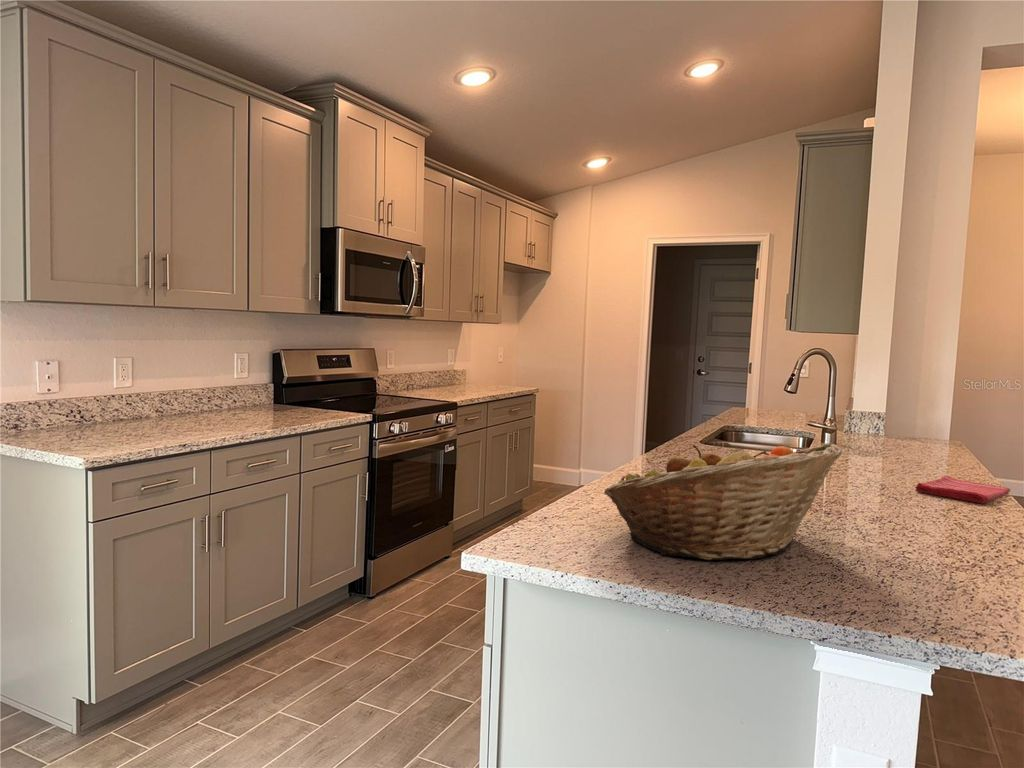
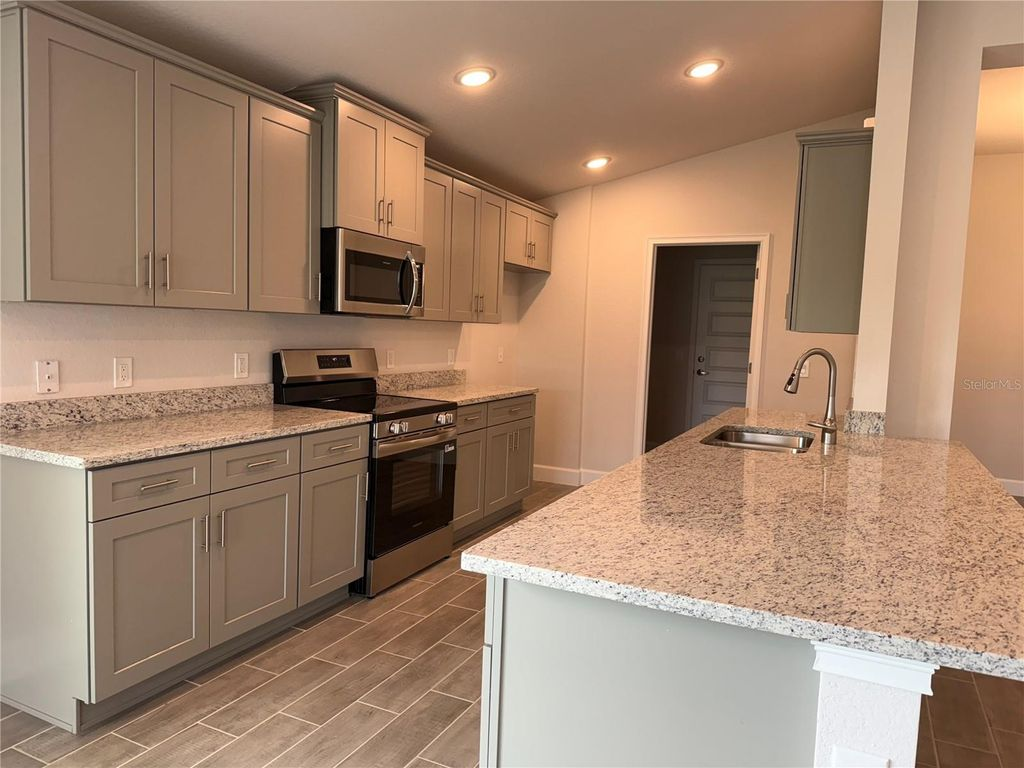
- dish towel [914,474,1011,504]
- fruit basket [603,442,844,561]
